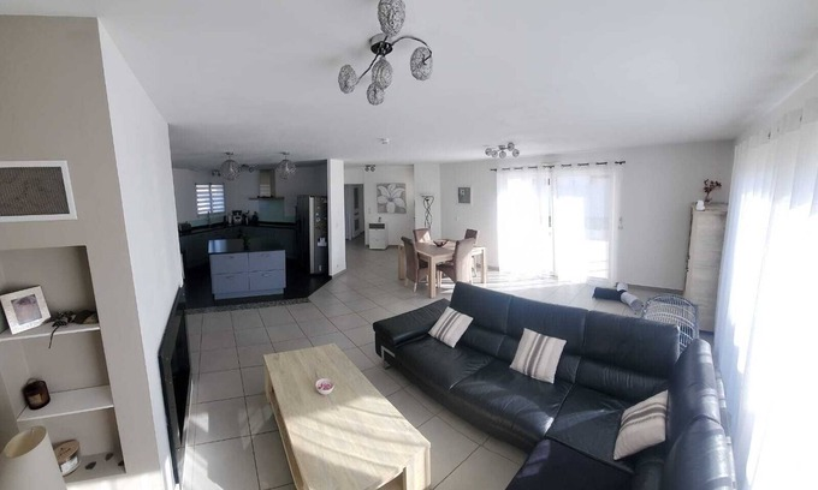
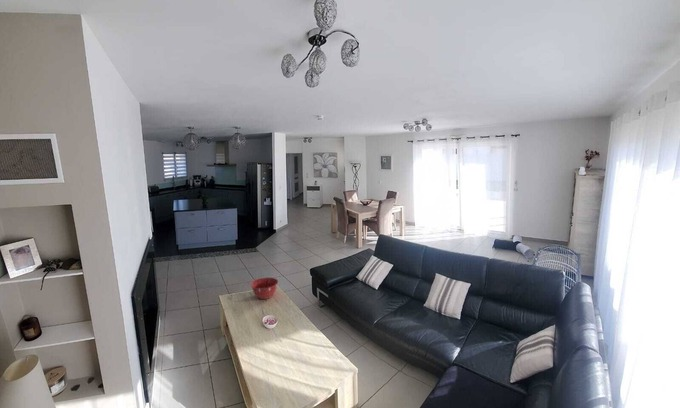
+ mixing bowl [250,277,279,300]
